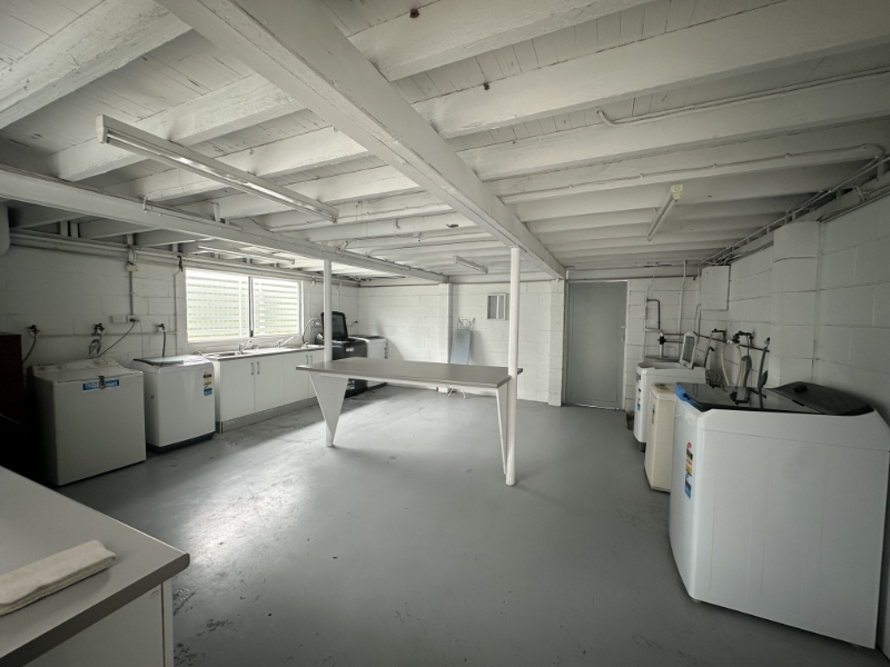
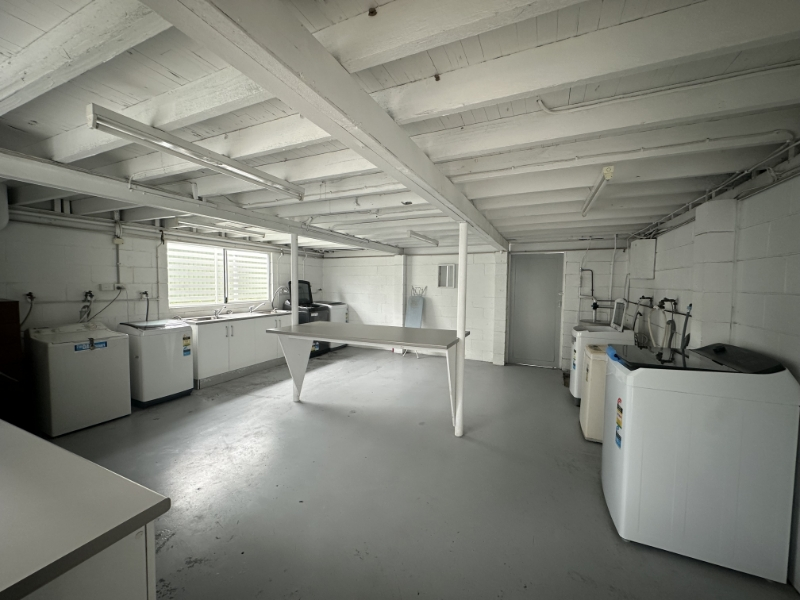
- washcloth [0,539,119,616]
